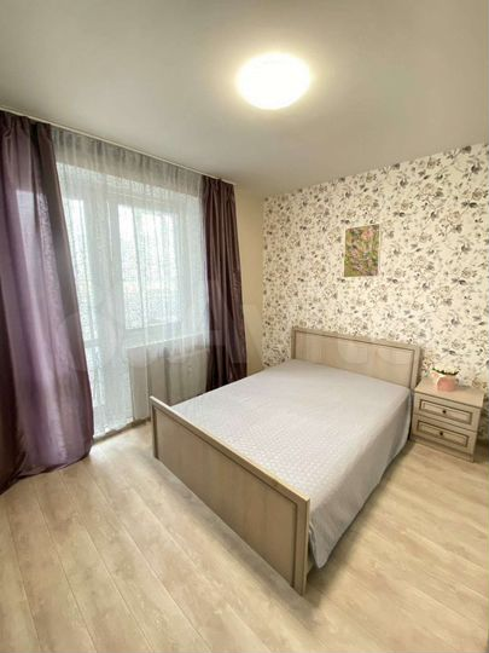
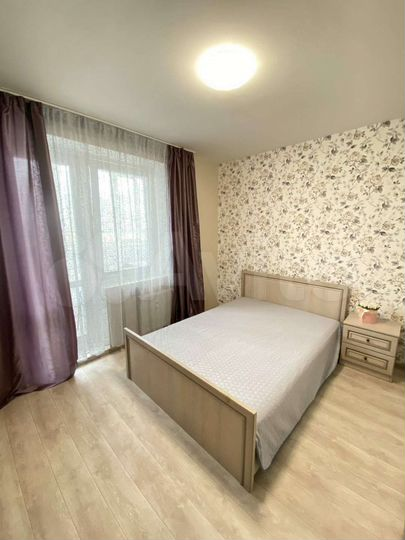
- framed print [342,221,383,279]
